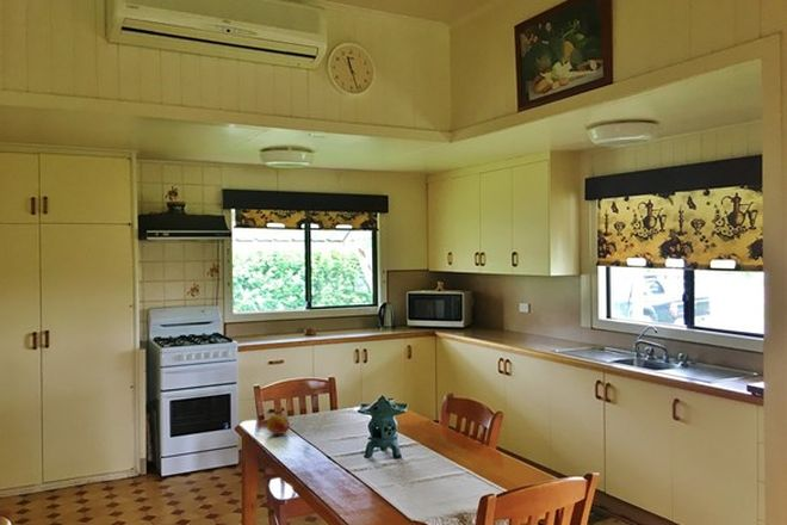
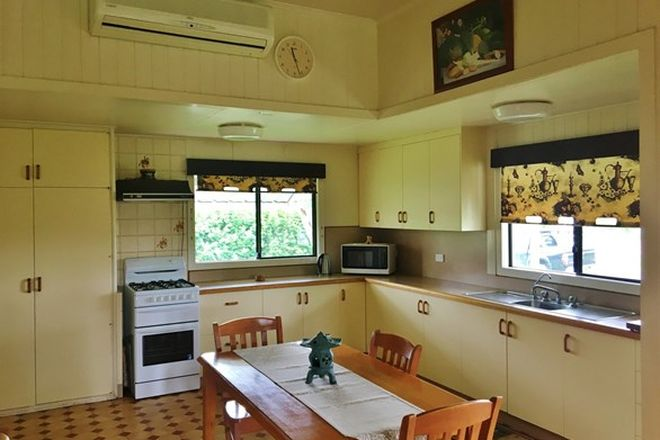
- fruit [266,413,291,436]
